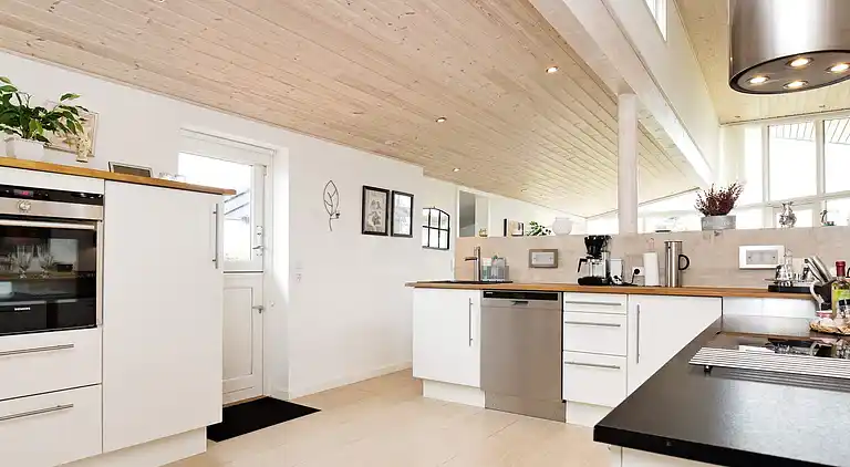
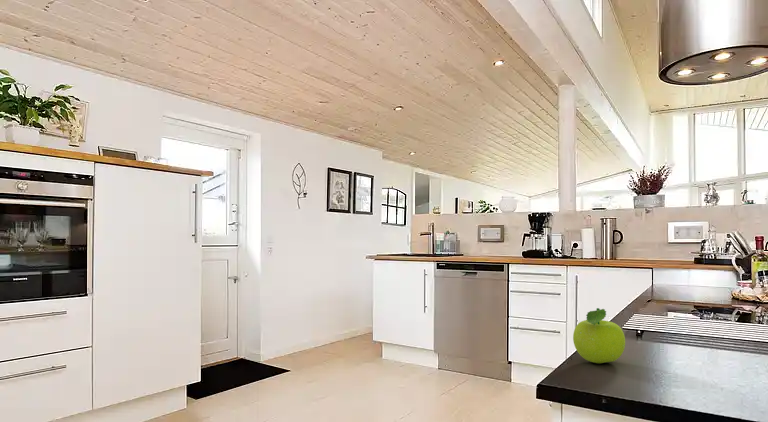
+ fruit [572,307,626,364]
